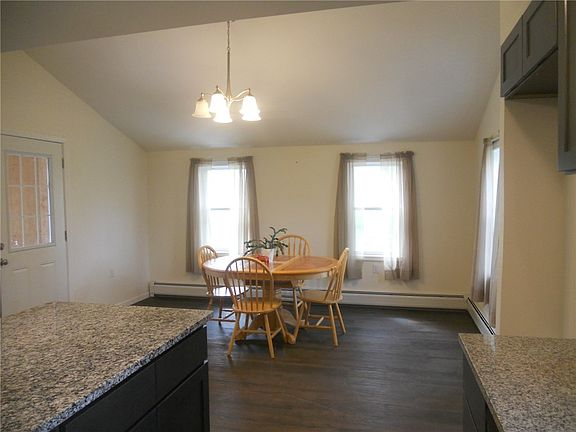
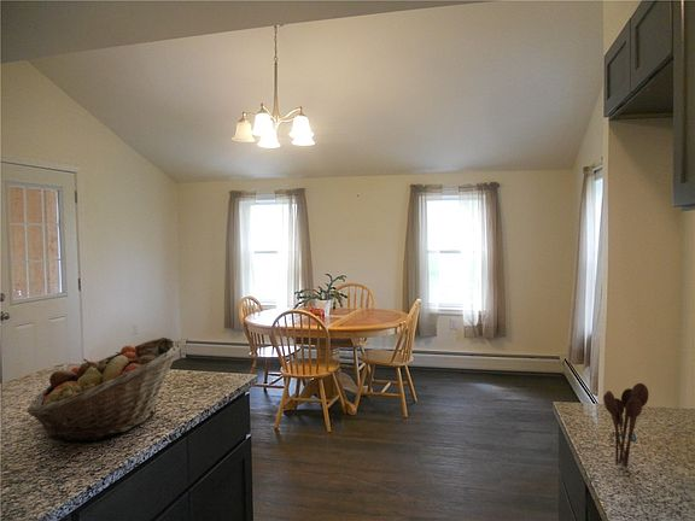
+ utensil holder [602,382,650,469]
+ fruit basket [25,336,182,443]
